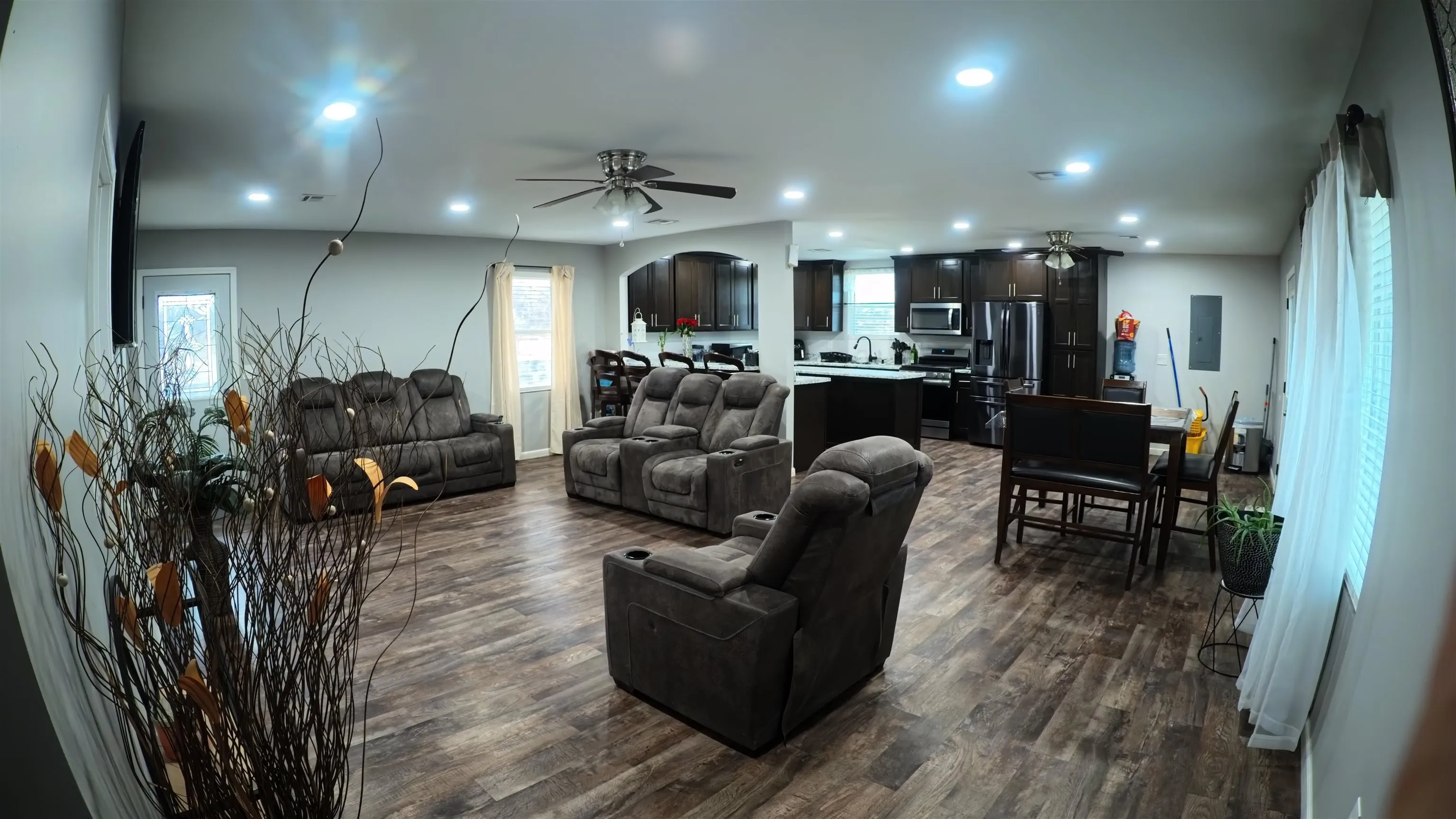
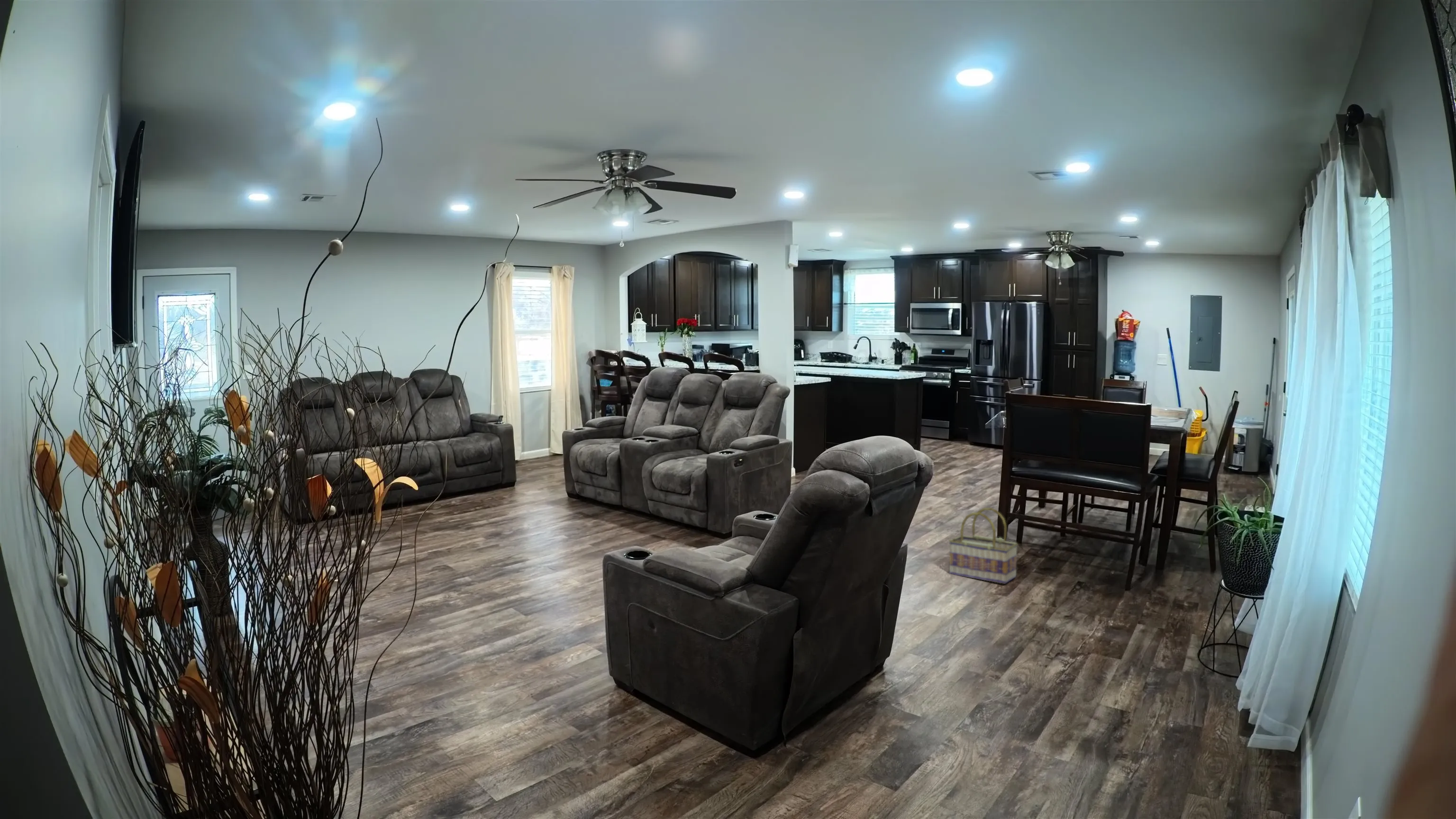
+ basket [948,507,1019,584]
